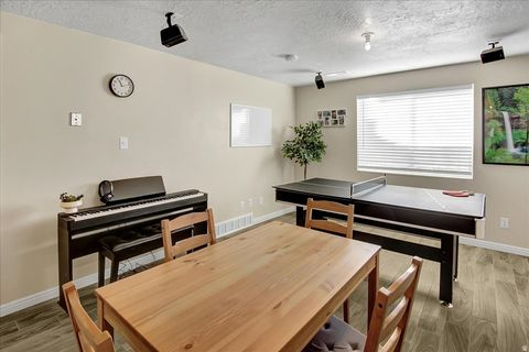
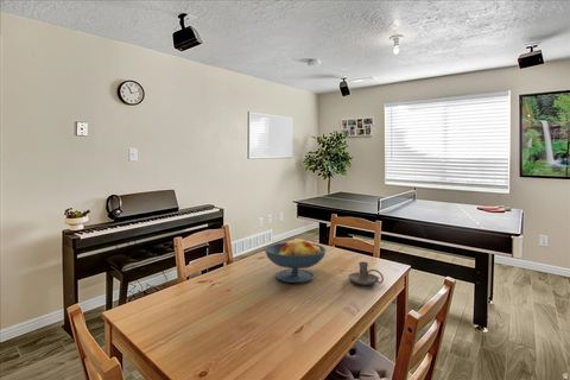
+ fruit bowl [264,238,328,284]
+ candle holder [347,261,385,286]
